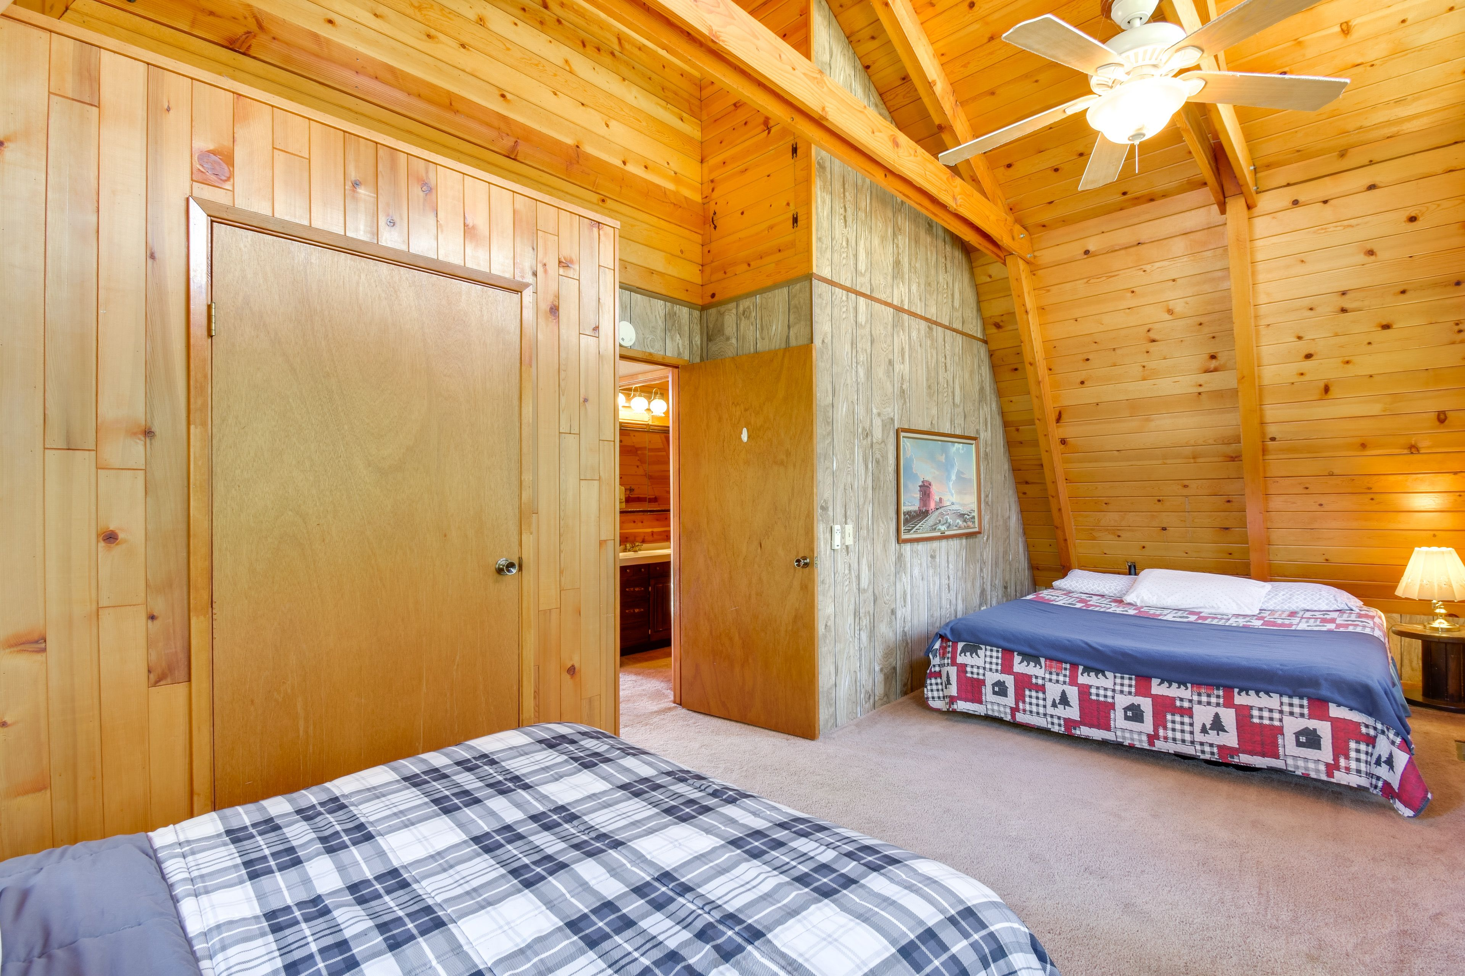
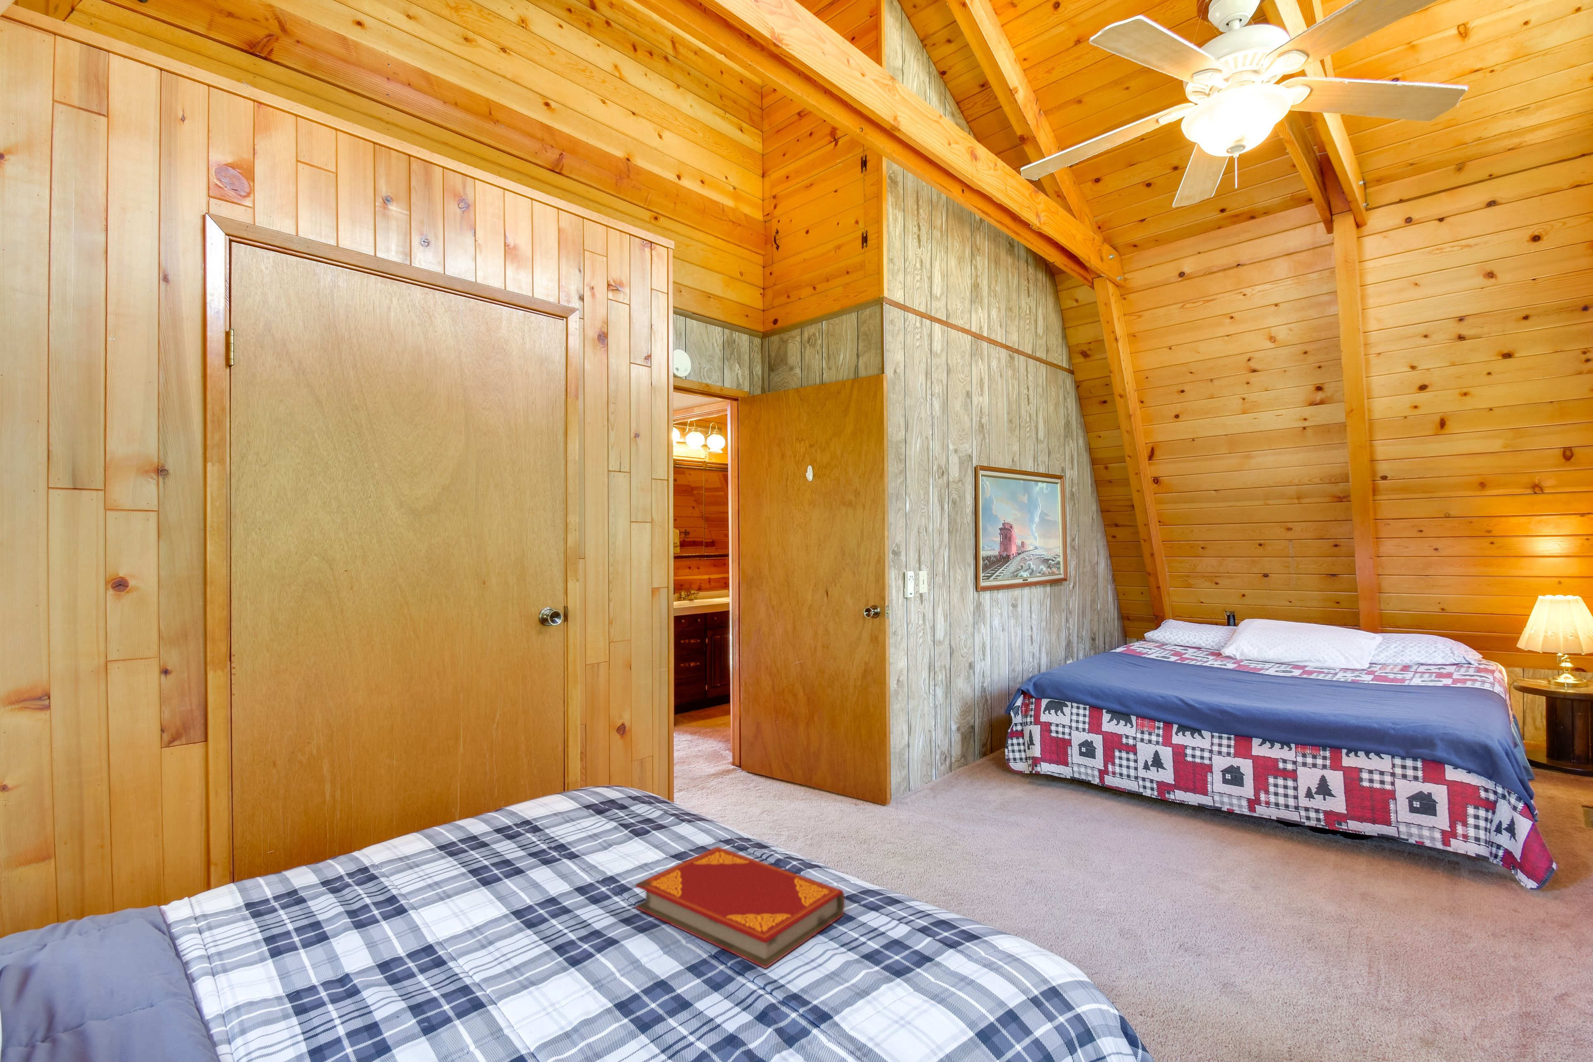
+ hardback book [634,846,845,968]
